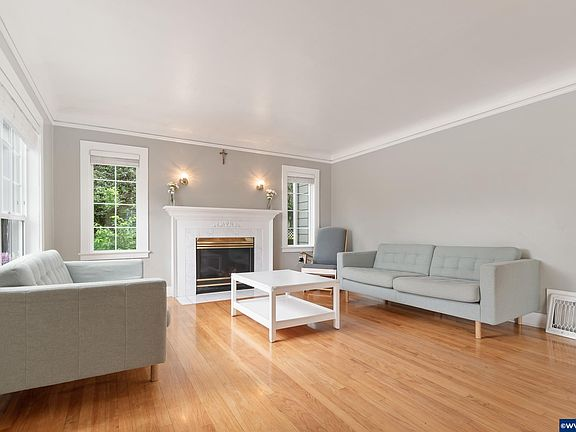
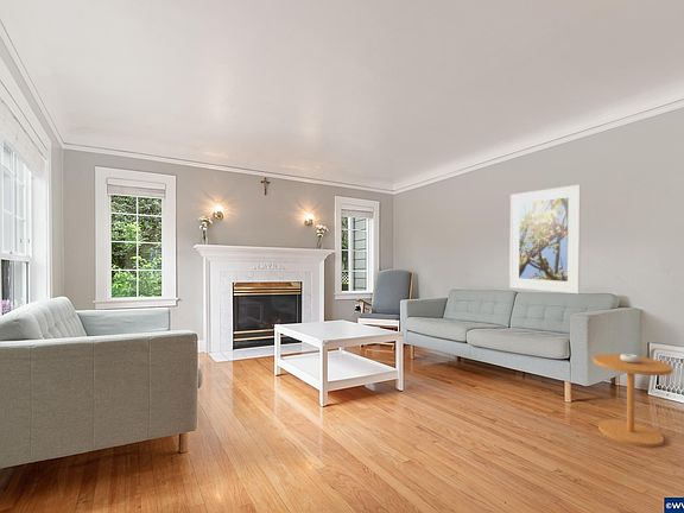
+ side table [591,353,673,448]
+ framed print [508,184,582,294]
